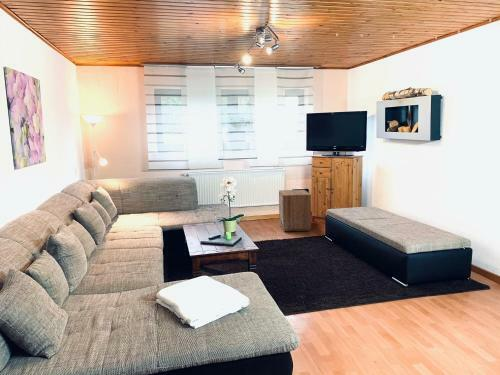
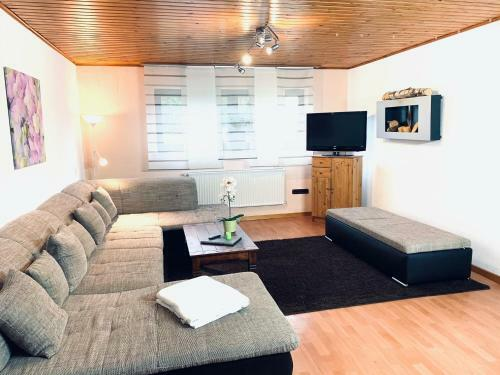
- nightstand [278,189,312,232]
